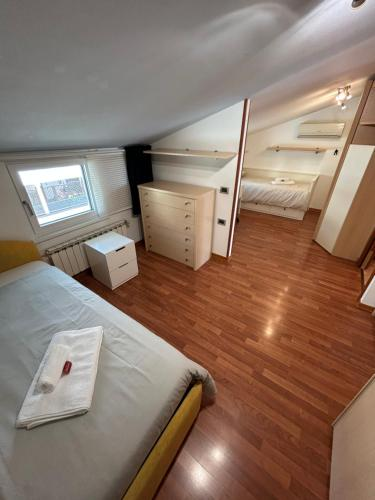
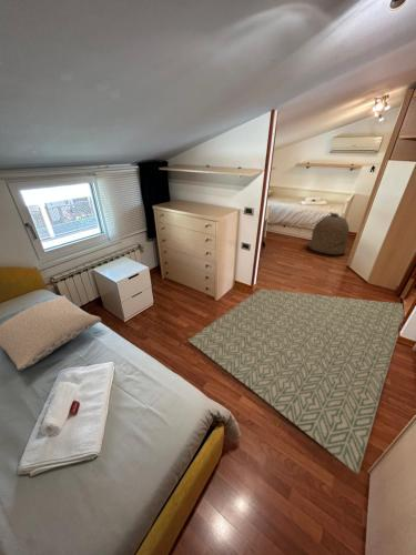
+ bag [307,211,351,255]
+ rug [186,287,405,475]
+ pillow [0,294,102,372]
